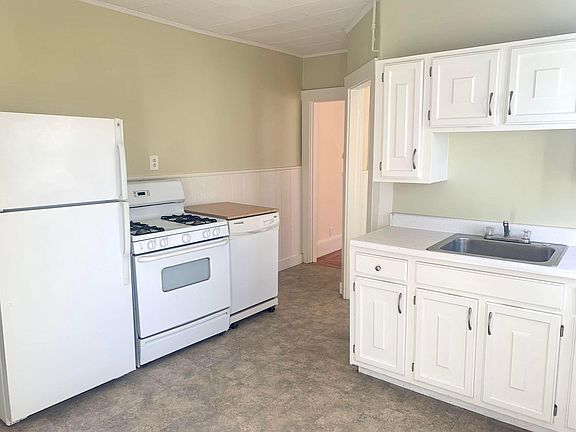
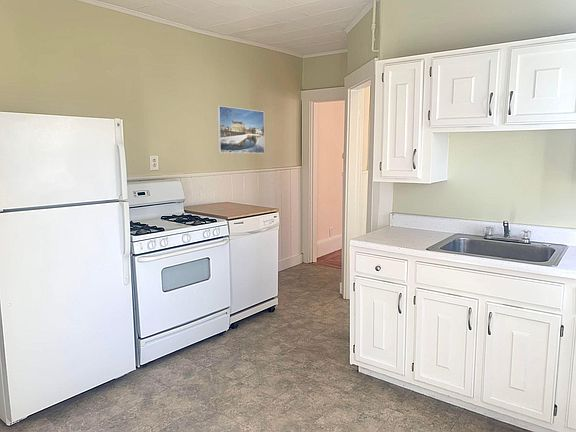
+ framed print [216,105,265,154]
